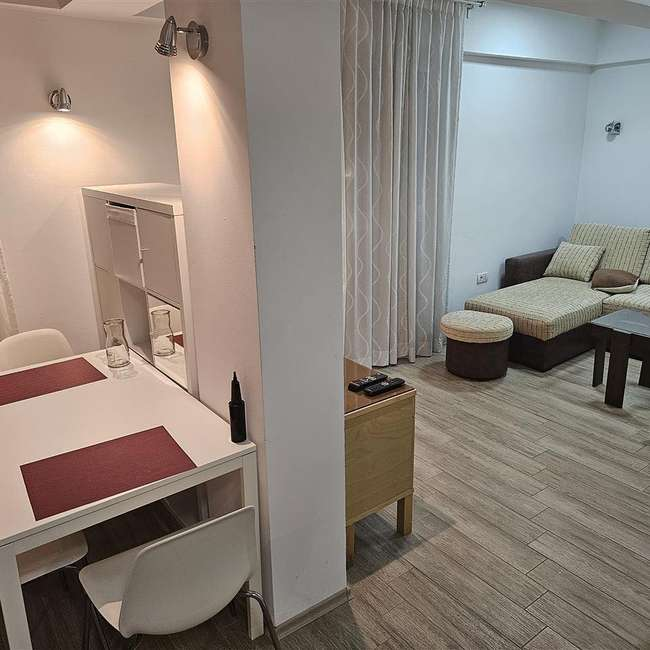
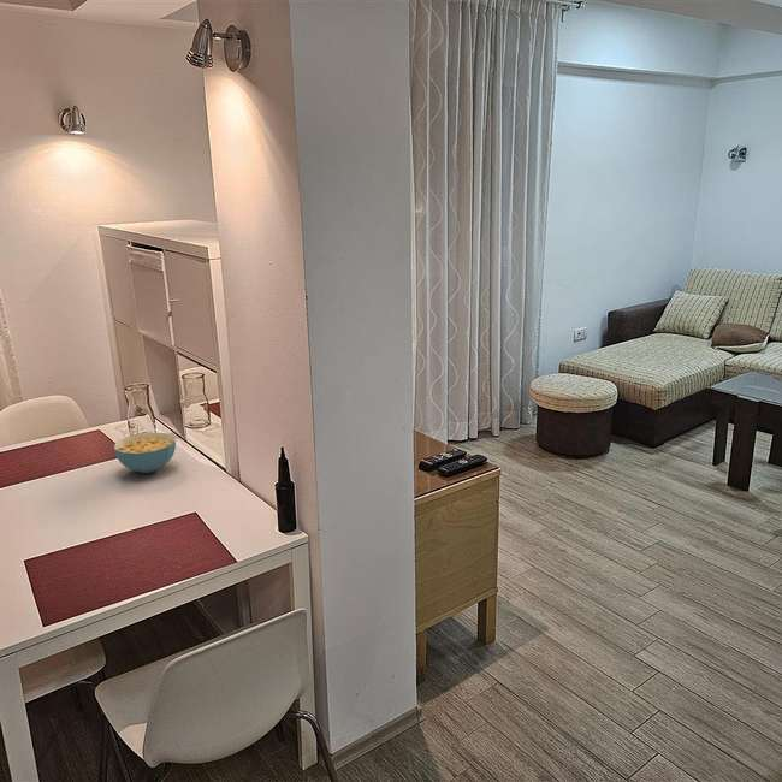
+ cereal bowl [113,432,177,474]
